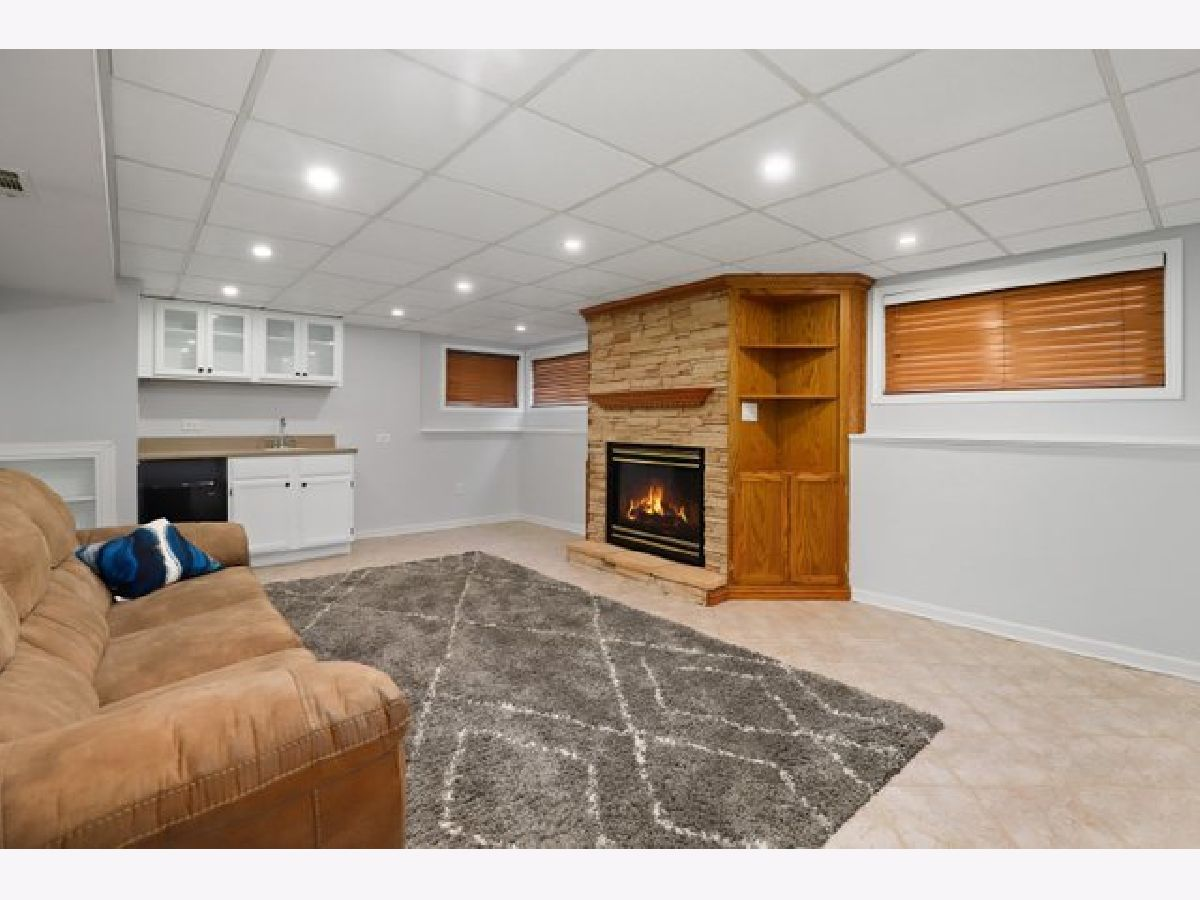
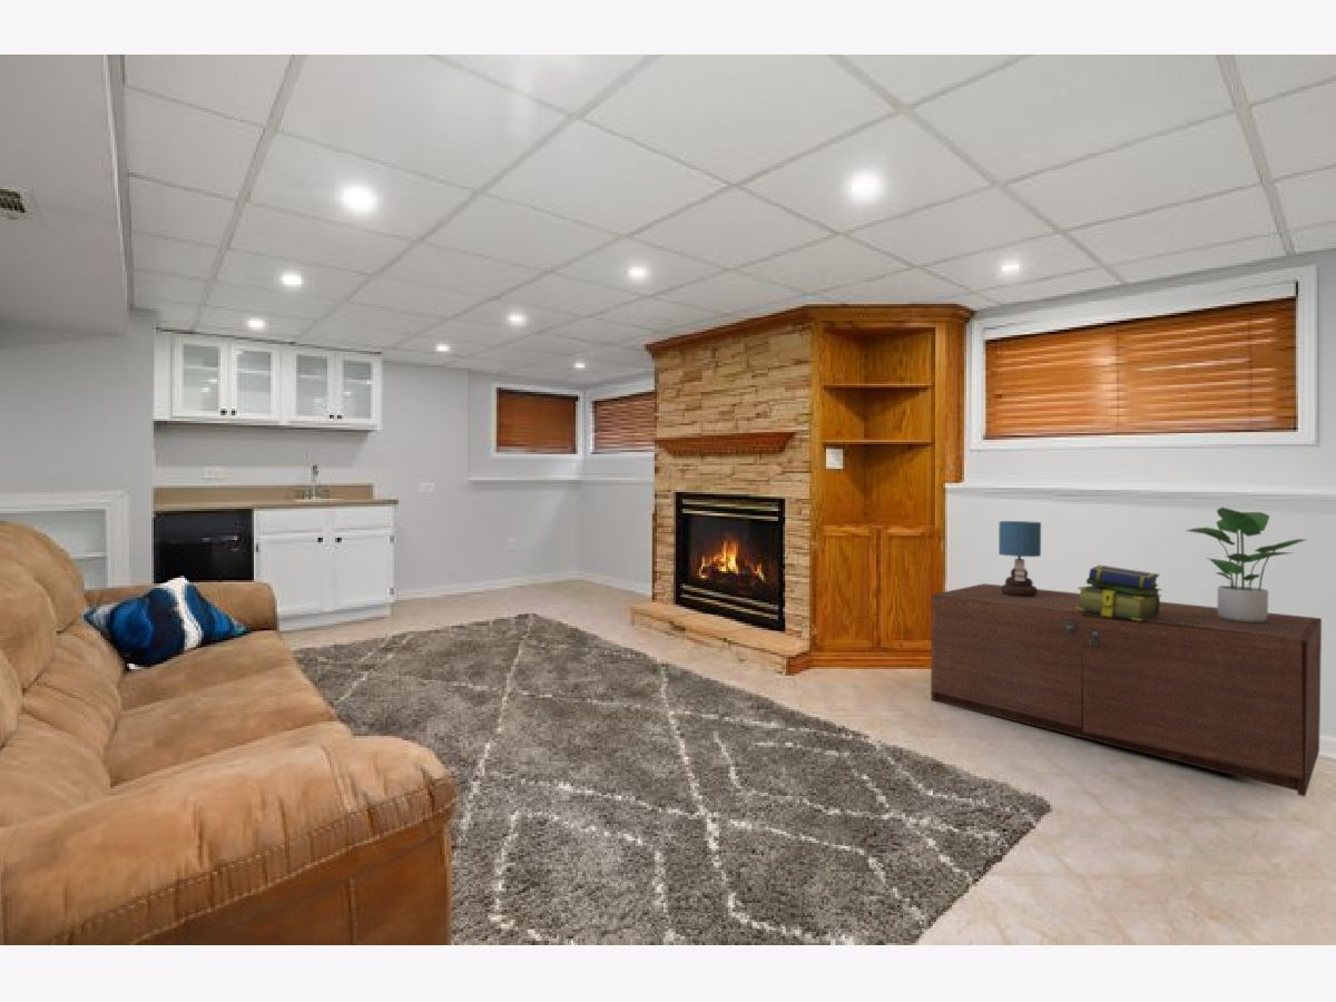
+ table lamp [998,520,1042,597]
+ storage trunk [930,582,1323,798]
+ stack of books [1077,564,1163,621]
+ potted plant [1185,507,1309,622]
